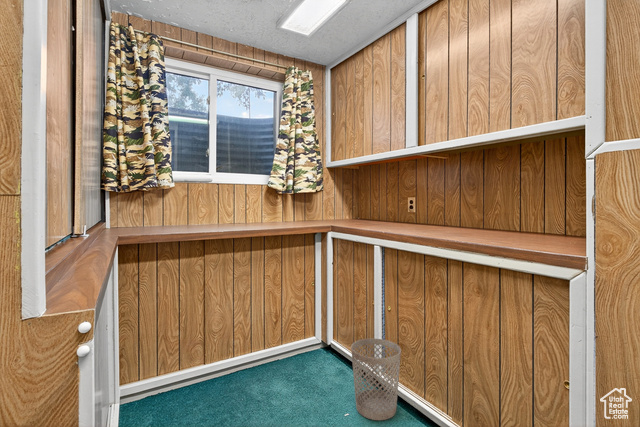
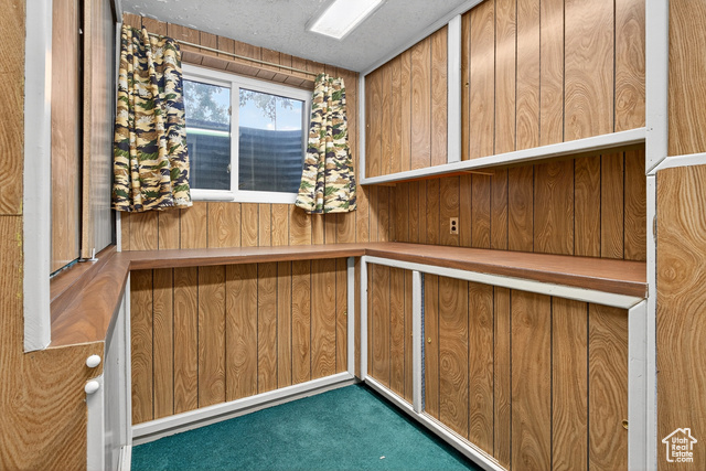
- wastebasket [350,338,402,421]
